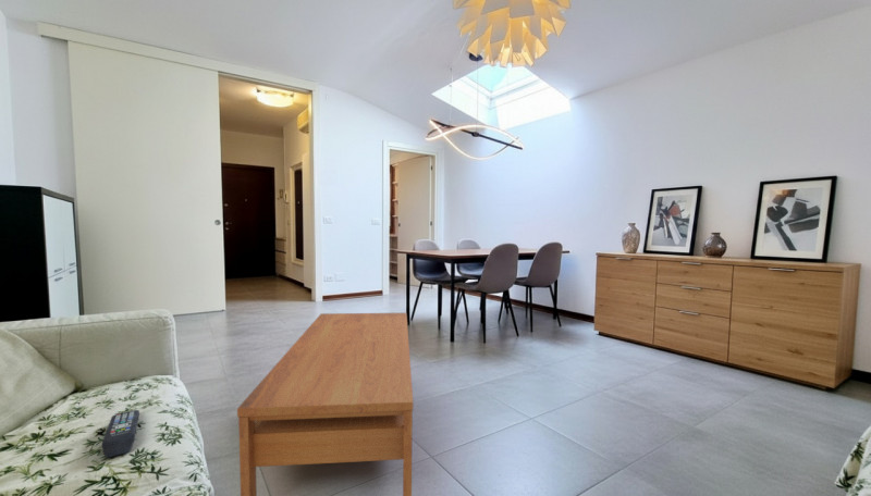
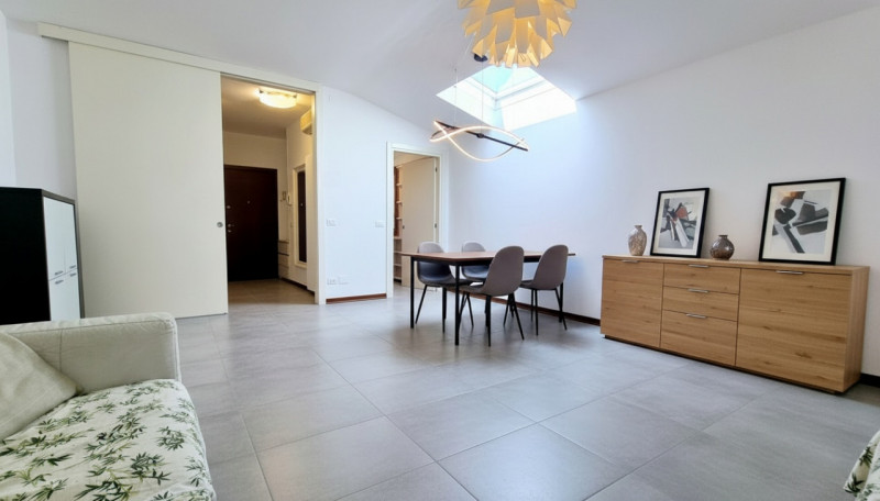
- remote control [101,409,140,459]
- coffee table [236,311,414,496]
